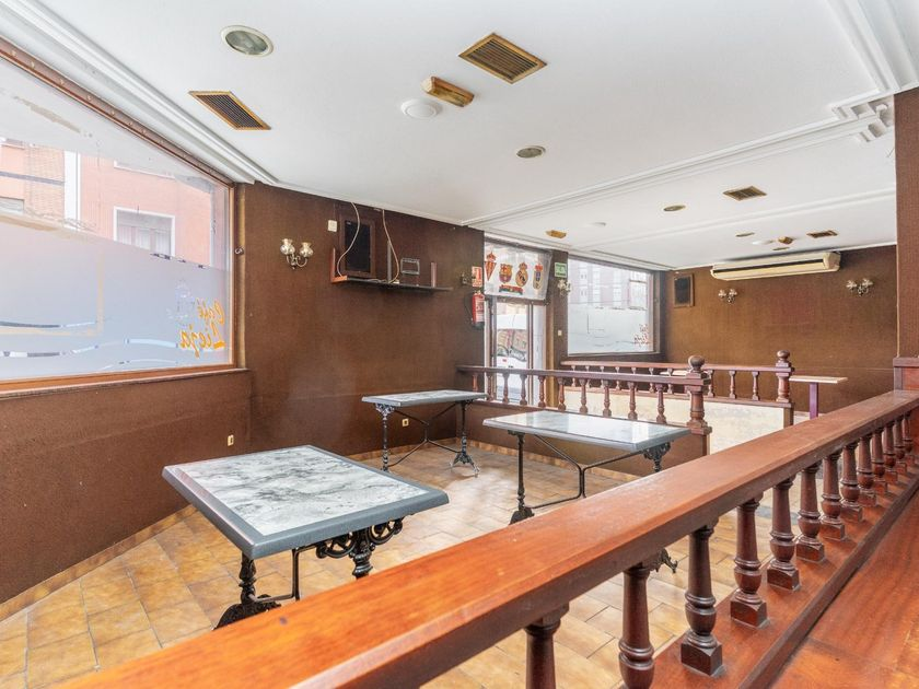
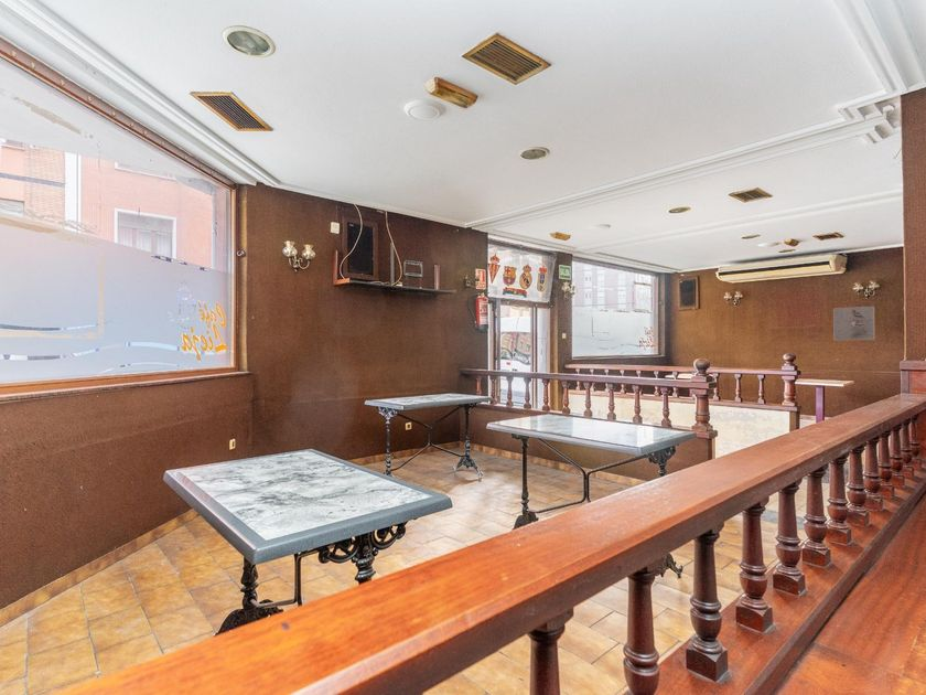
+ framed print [832,306,875,341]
